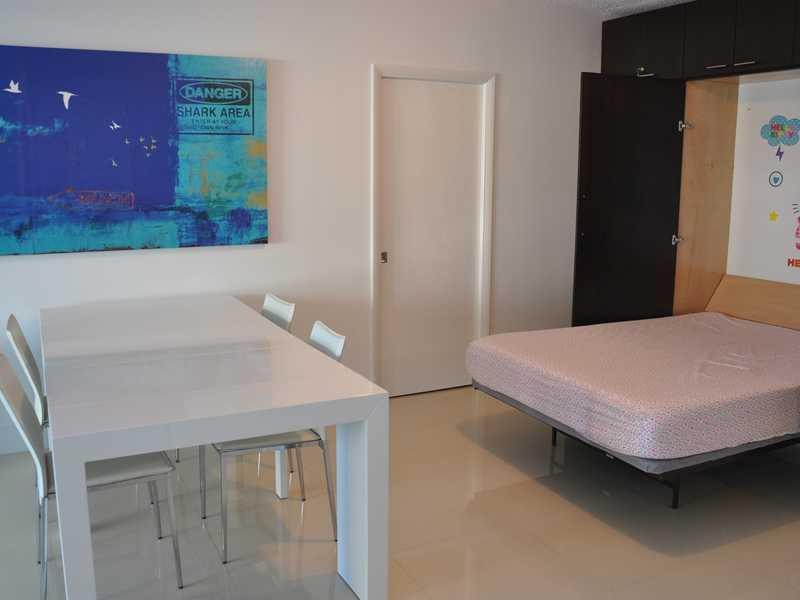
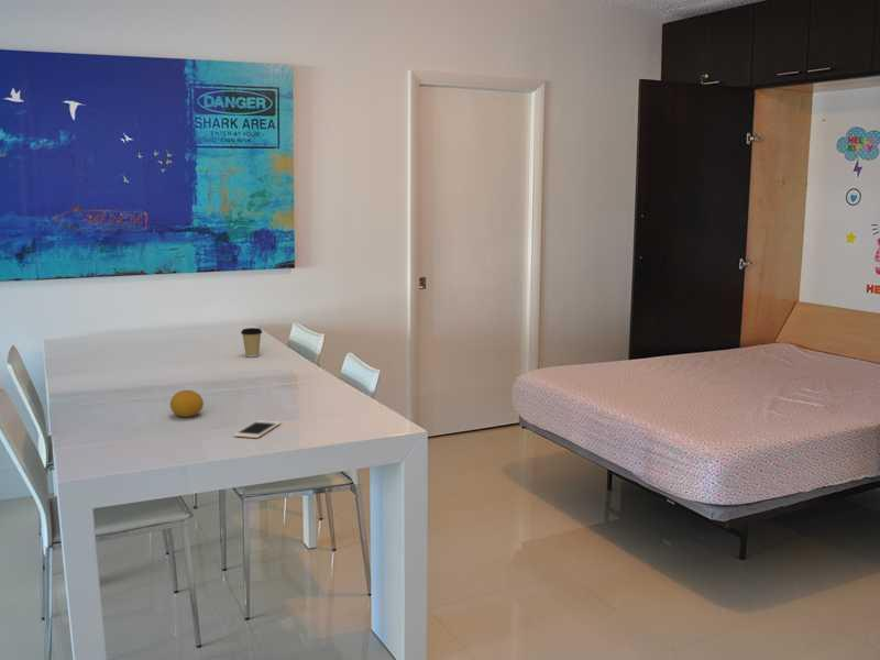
+ fruit [169,389,205,418]
+ cell phone [233,419,282,439]
+ coffee cup [240,327,263,359]
